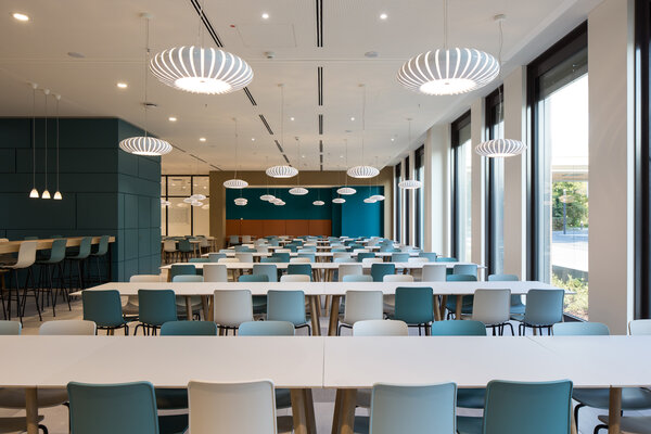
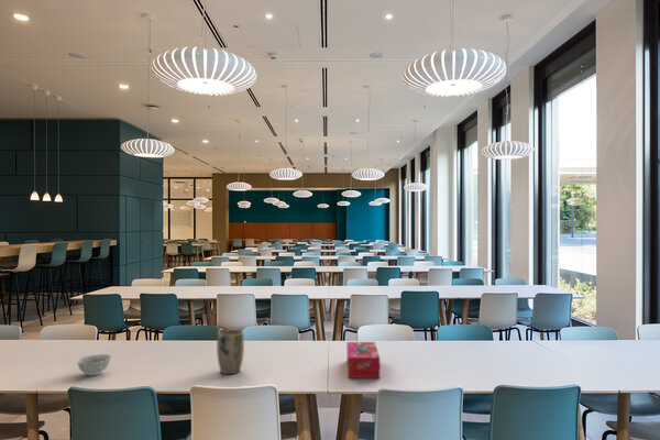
+ tissue box [346,341,381,380]
+ plant pot [216,329,245,375]
+ bowl [75,353,112,376]
